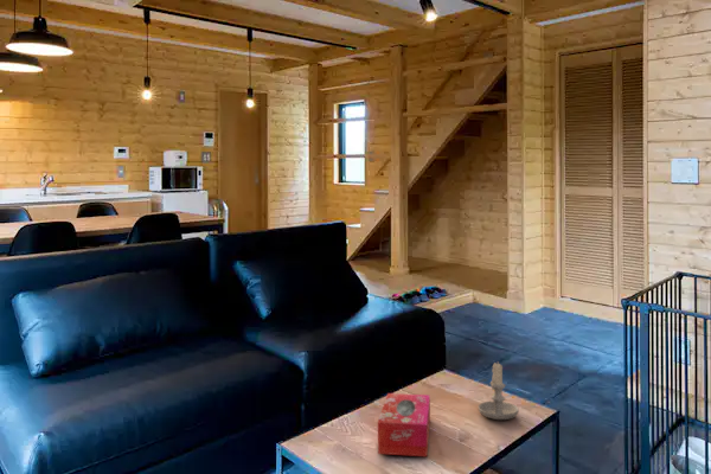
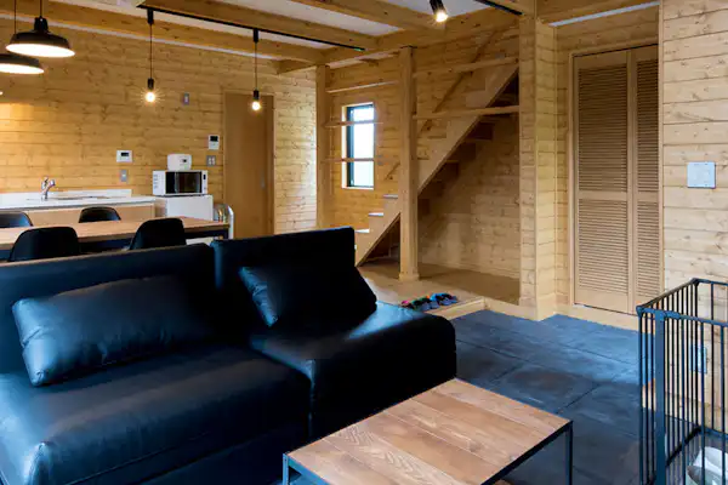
- tissue box [377,392,431,457]
- candle [478,360,520,421]
